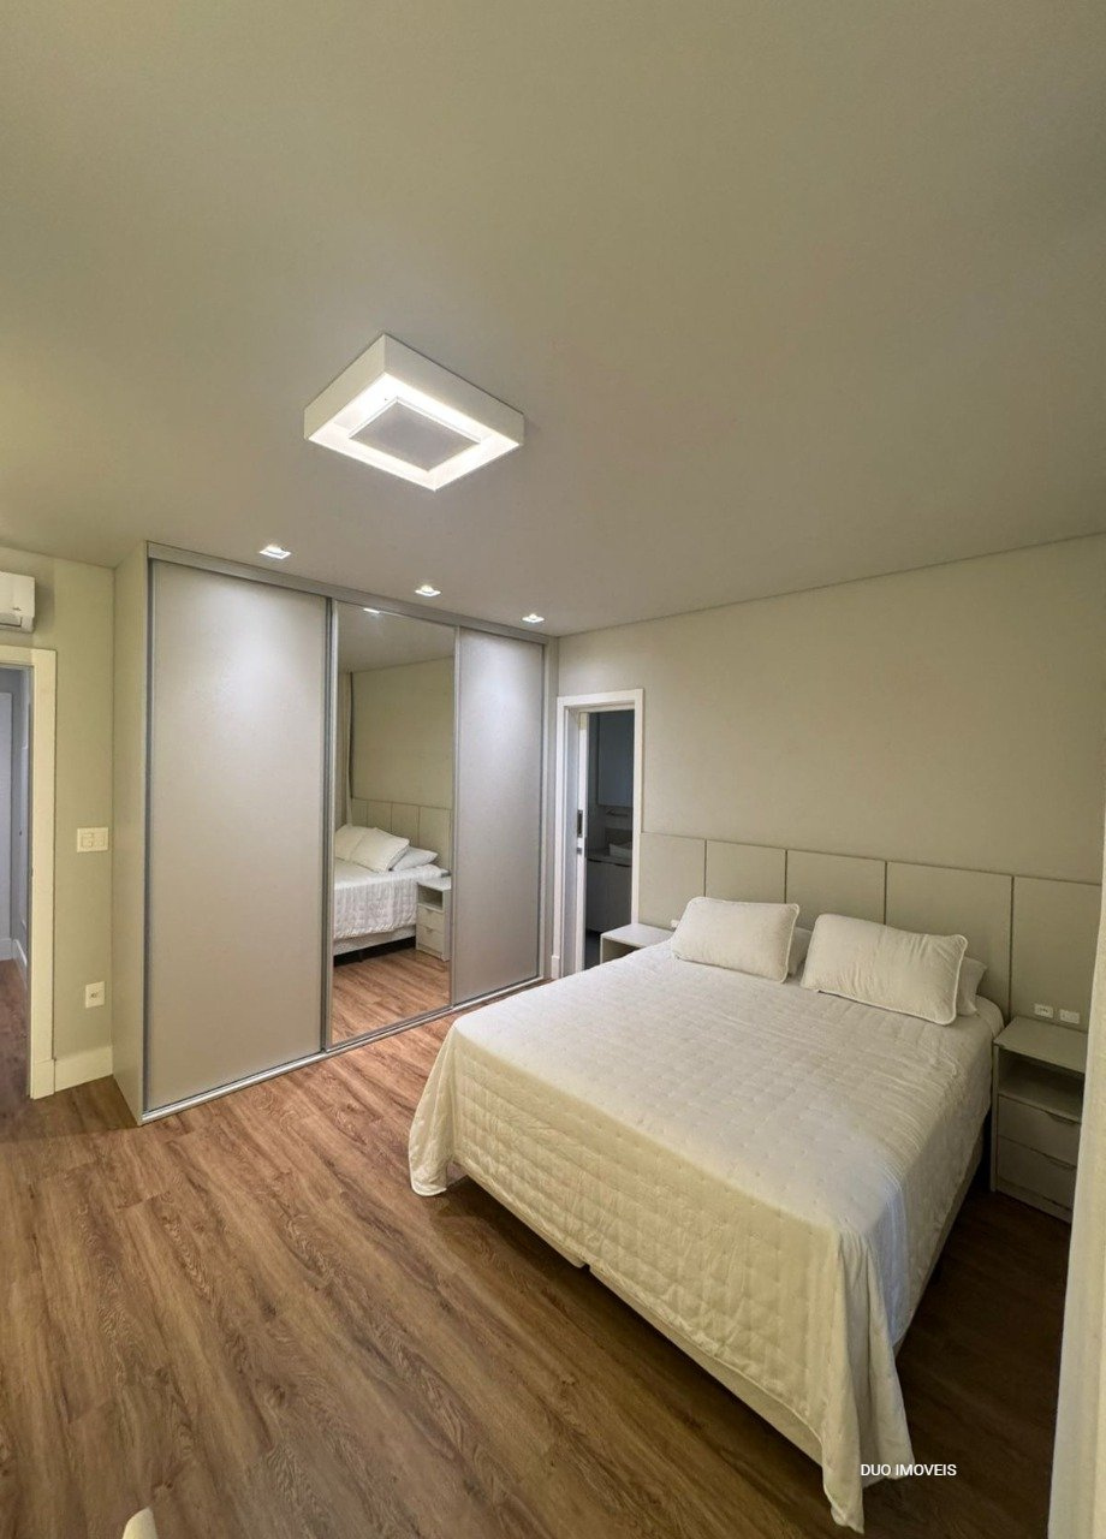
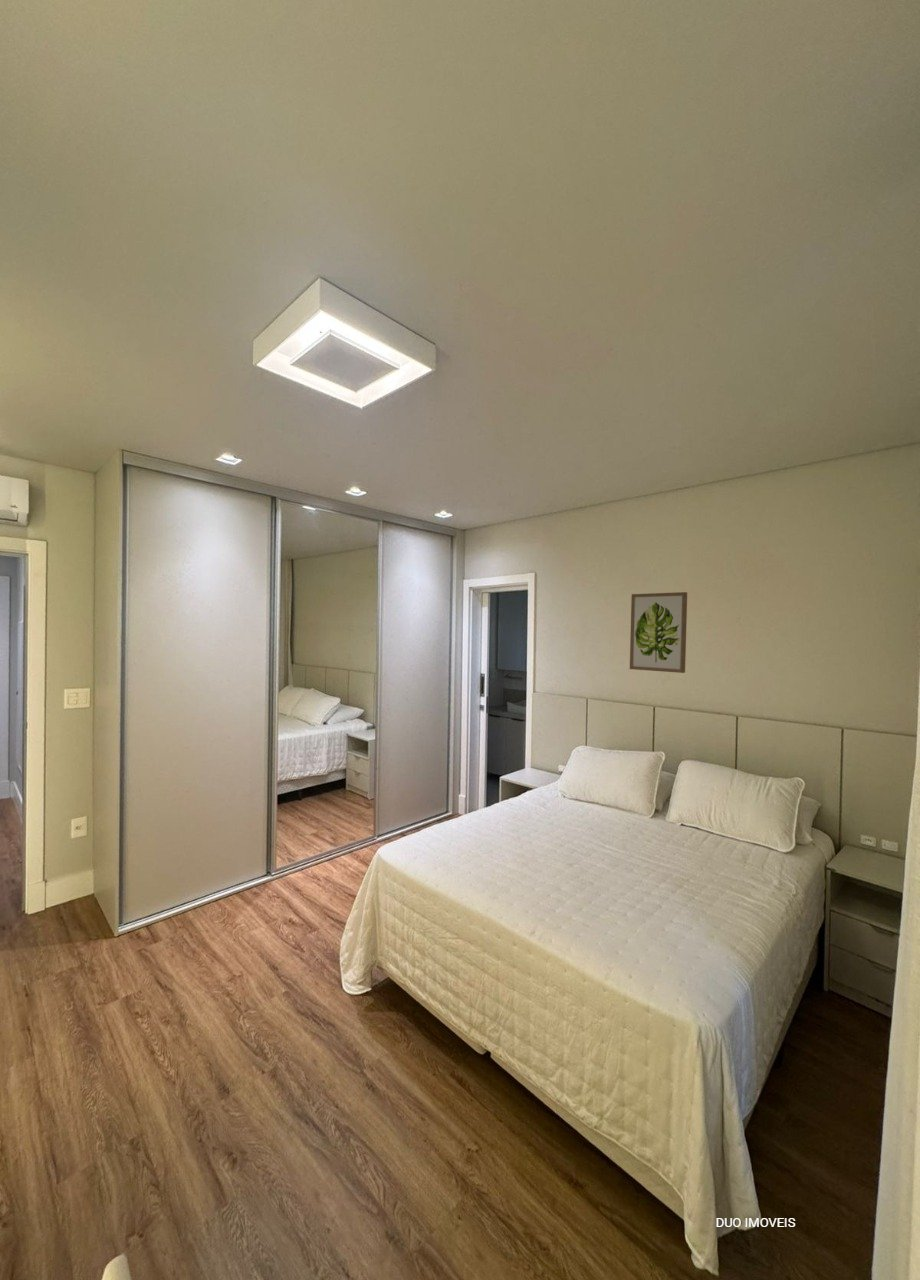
+ wall art [629,591,688,674]
